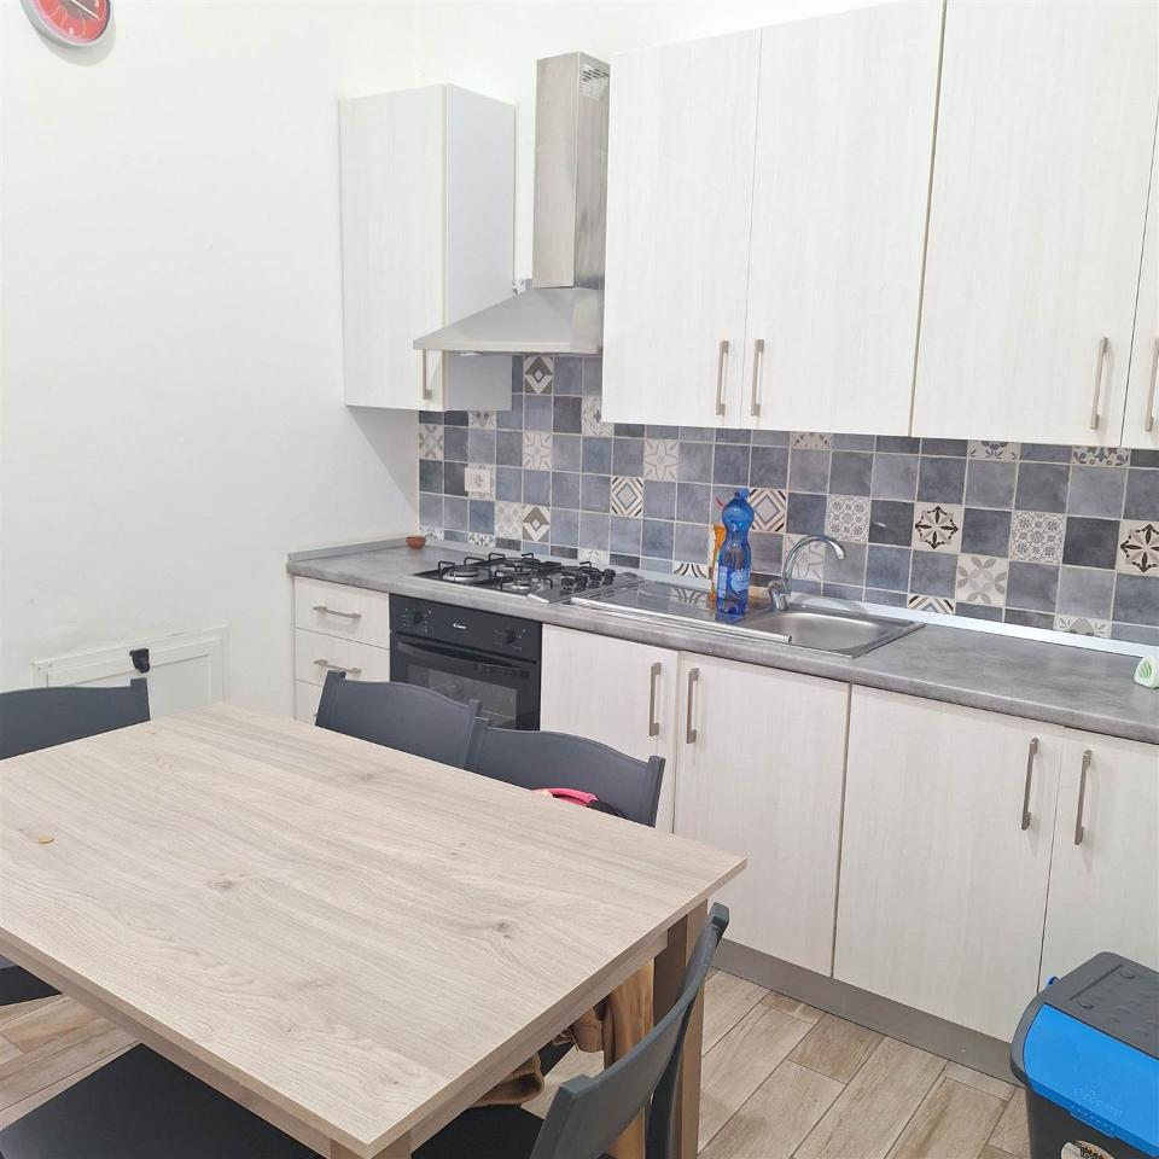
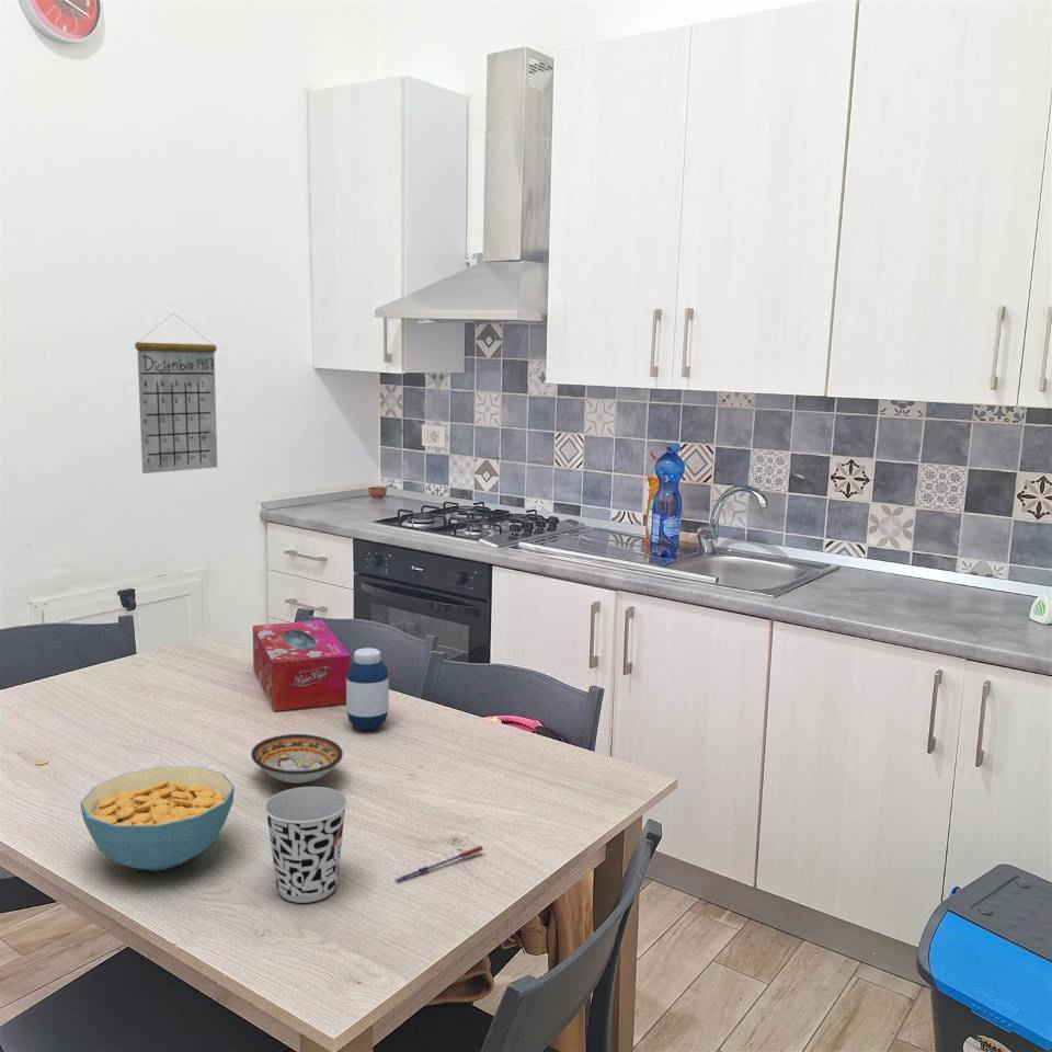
+ pen [395,845,484,883]
+ bowl [250,733,344,784]
+ tissue box [252,619,352,712]
+ cereal bowl [79,766,236,871]
+ calendar [134,312,218,474]
+ medicine bottle [345,647,390,731]
+ cup [263,786,348,904]
